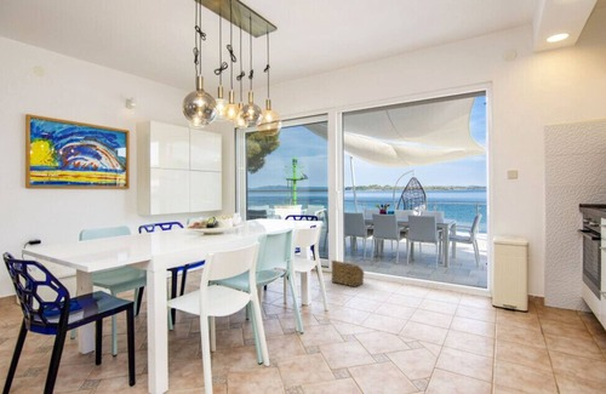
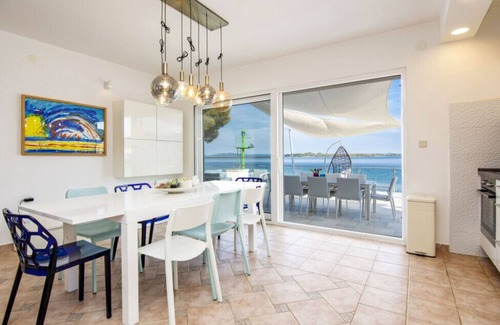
- basket [330,259,366,287]
